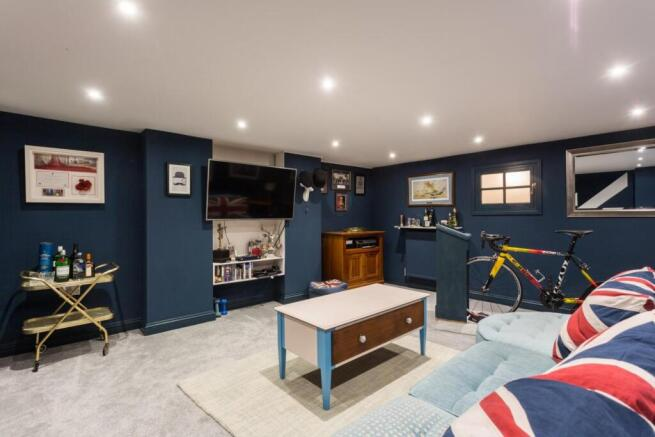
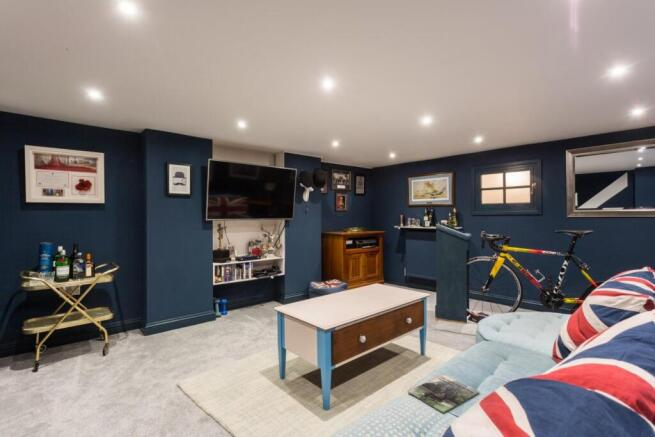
+ magazine [407,374,480,414]
